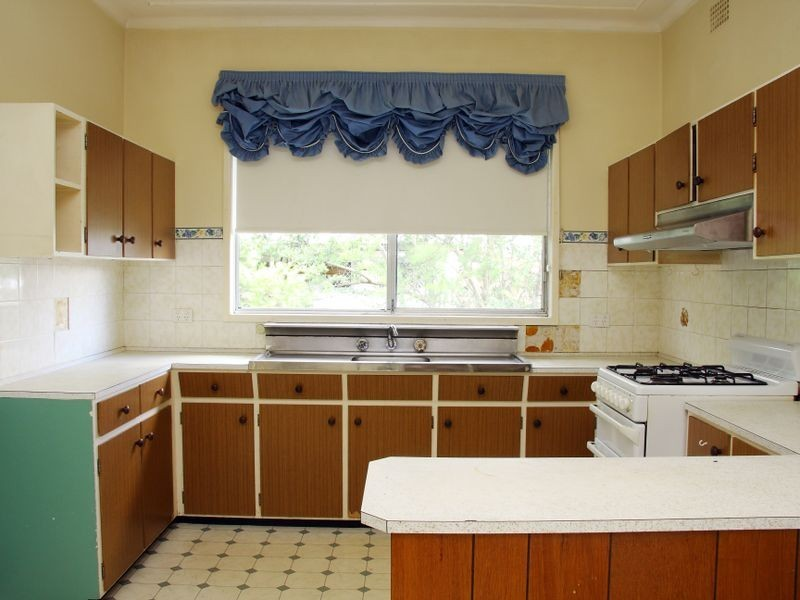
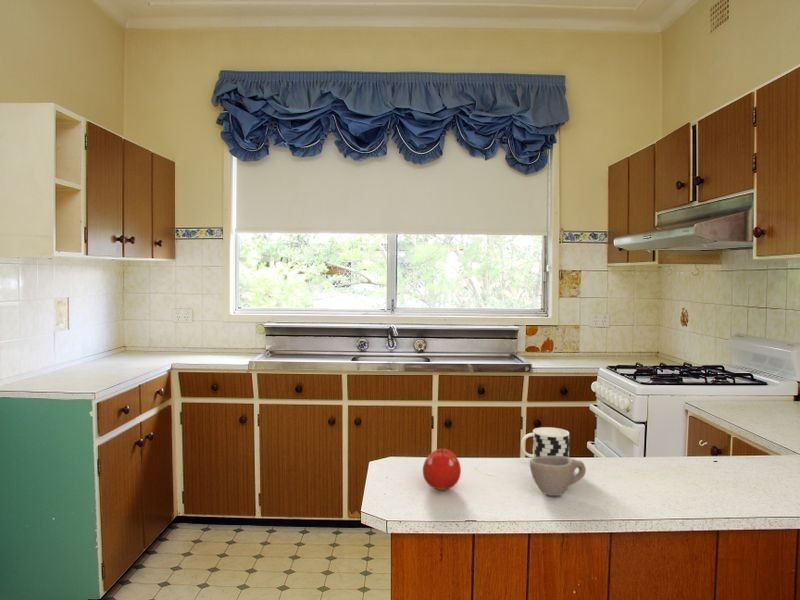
+ cup [520,426,570,459]
+ fruit [422,445,462,491]
+ cup [529,456,587,497]
